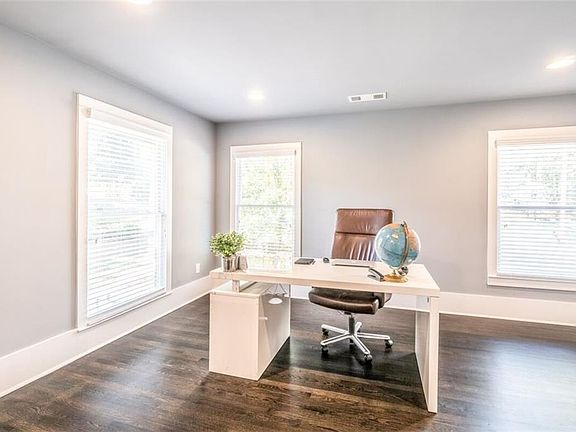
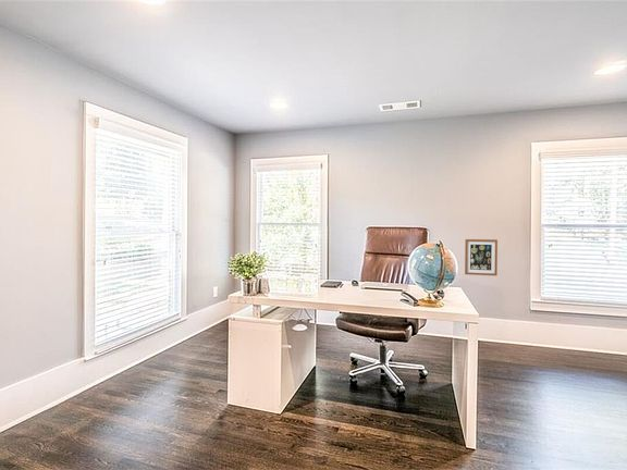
+ wall art [464,238,499,276]
